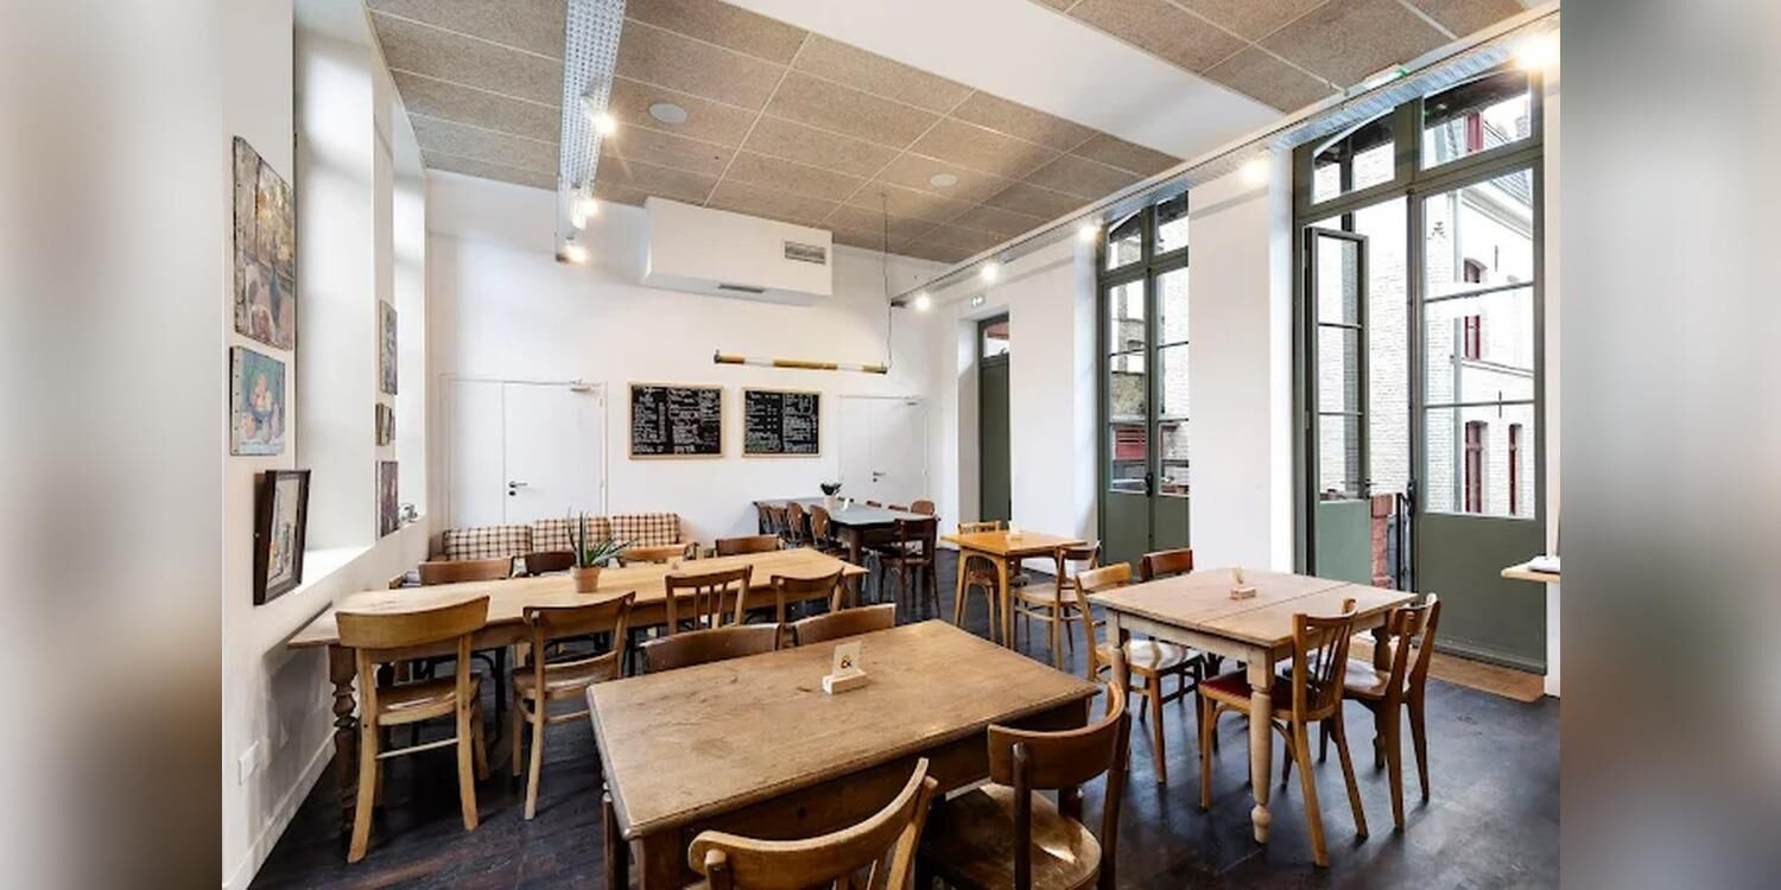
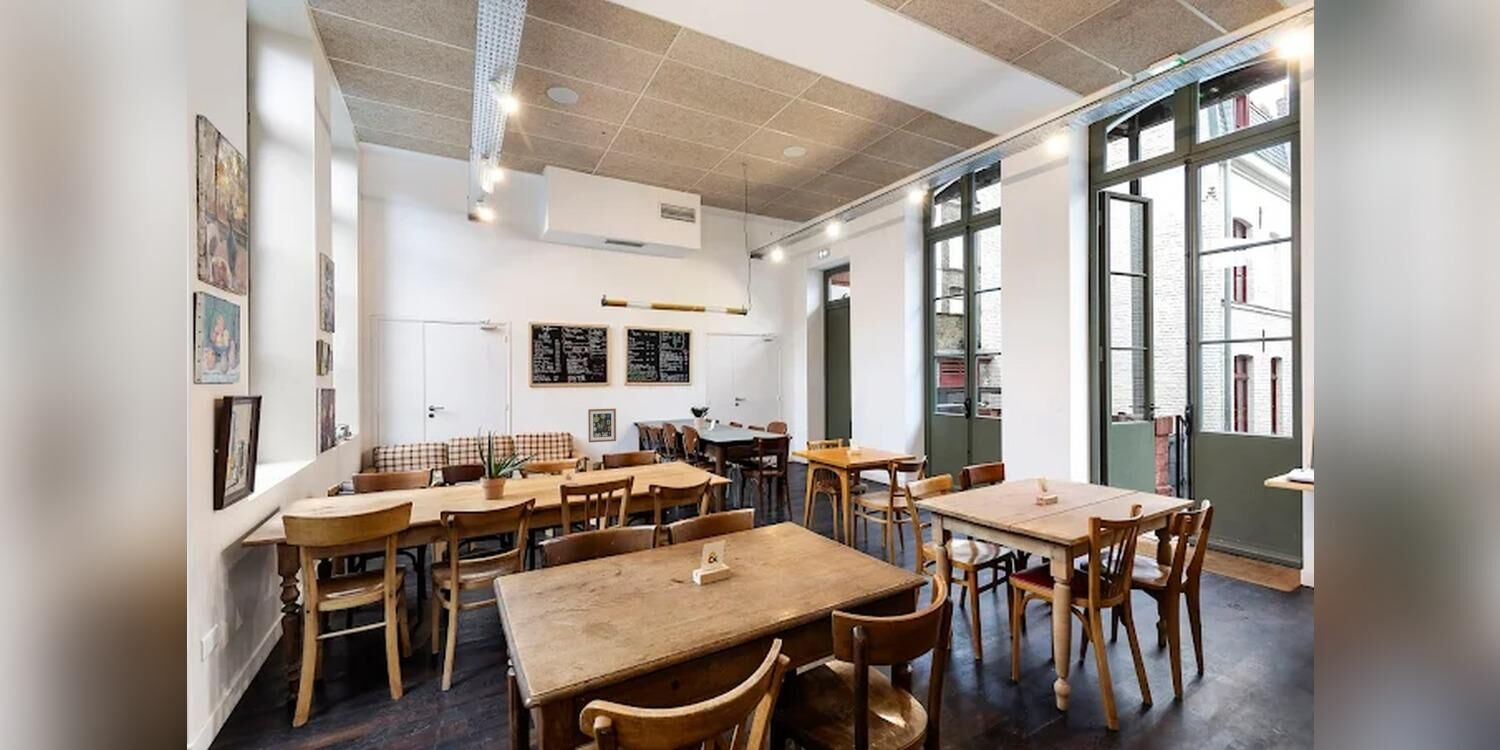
+ wall art [587,408,617,443]
